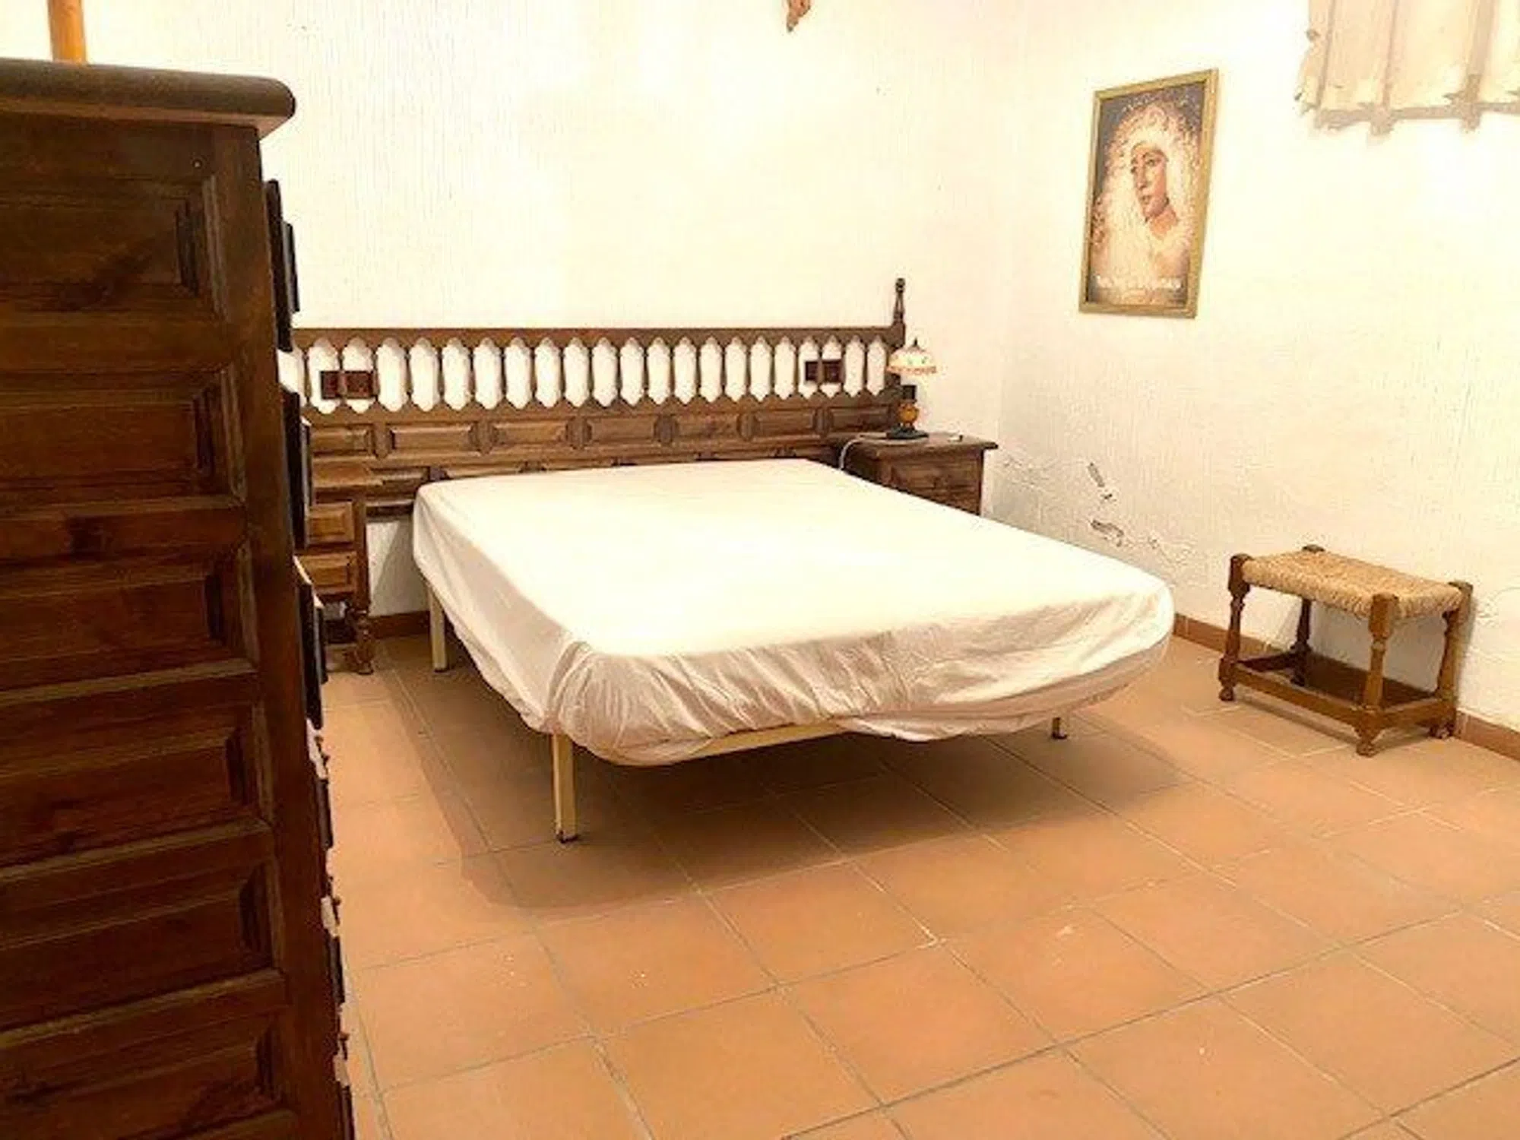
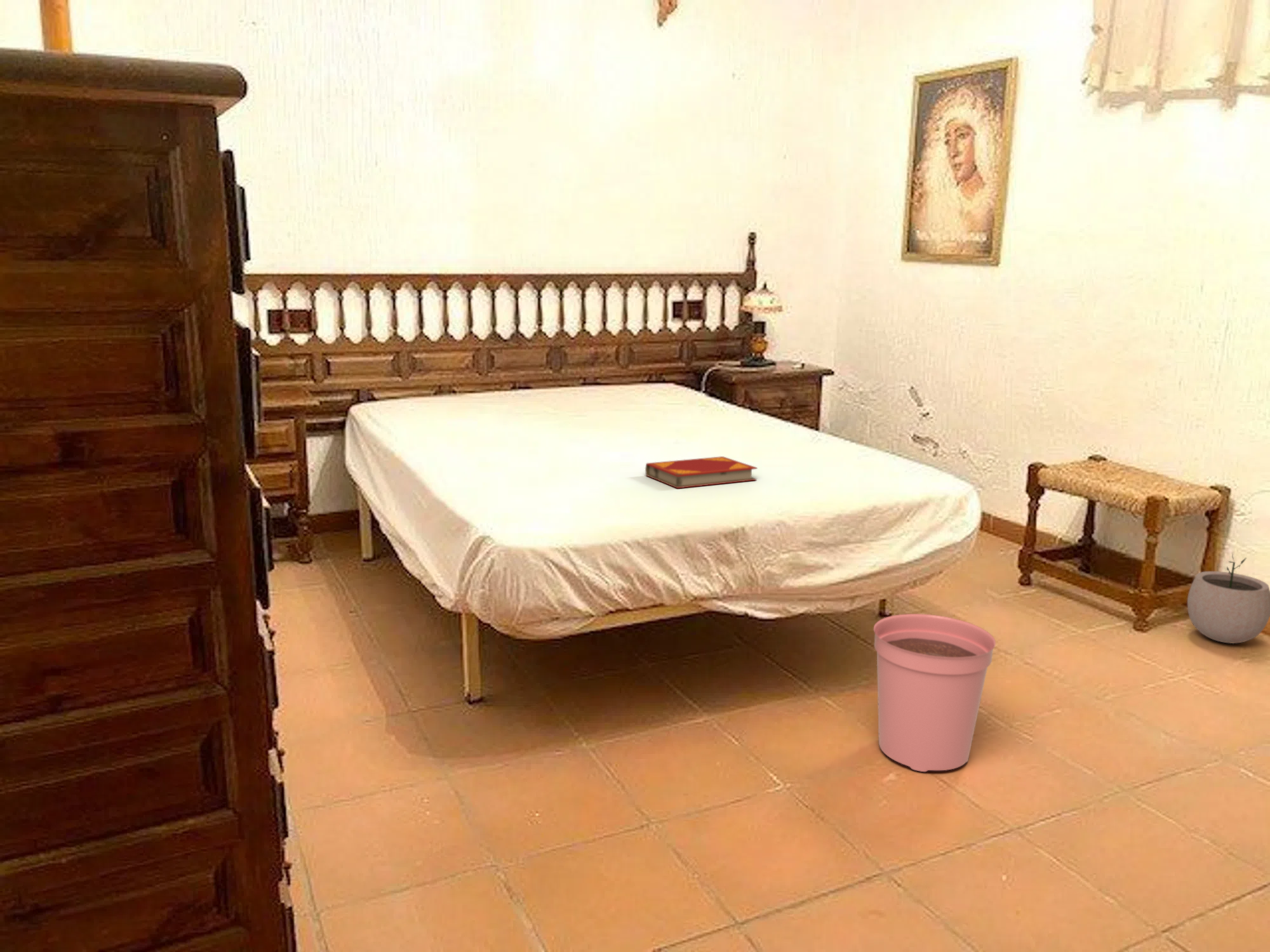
+ plant pot [1187,552,1270,644]
+ plant pot [873,613,996,772]
+ hardback book [645,456,758,489]
